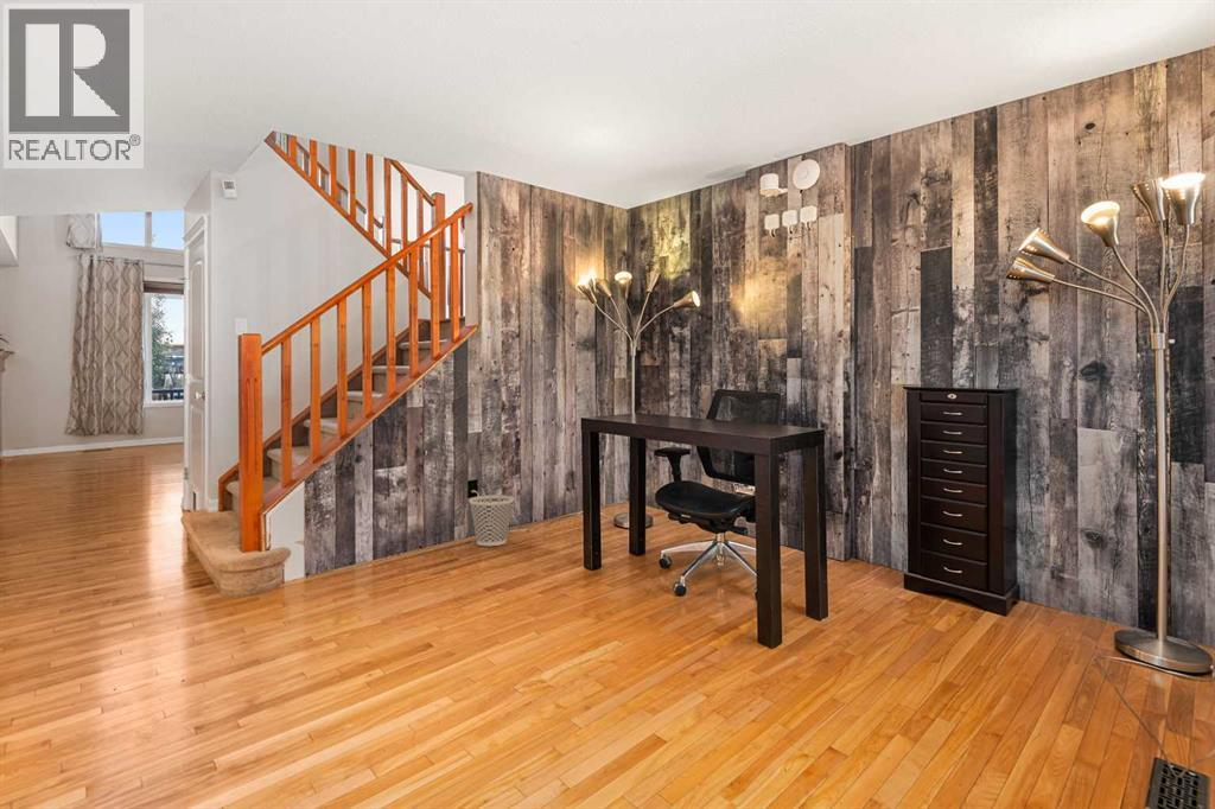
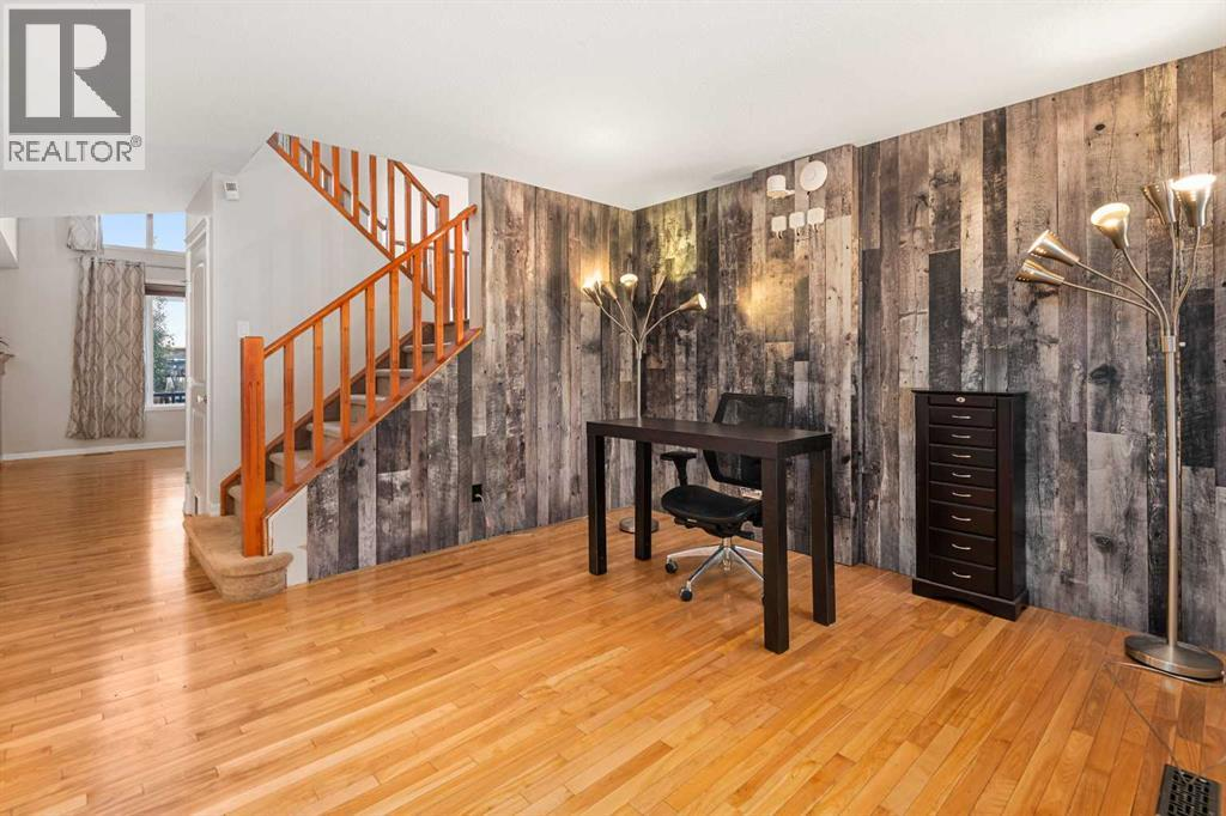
- wastebasket [467,493,515,547]
